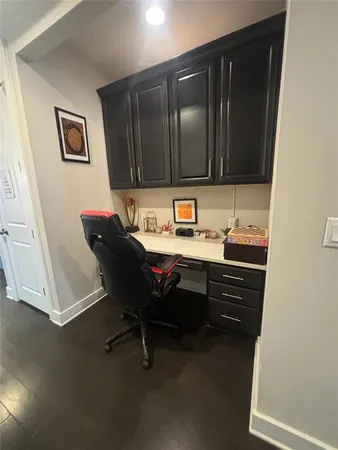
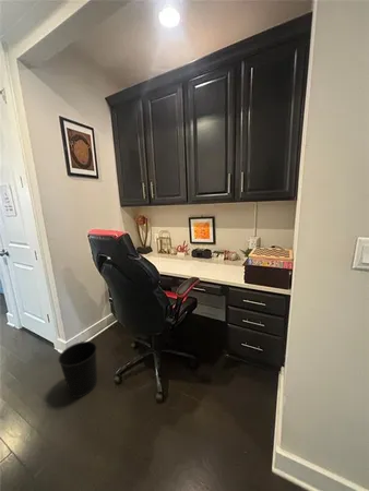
+ wastebasket [58,340,98,398]
